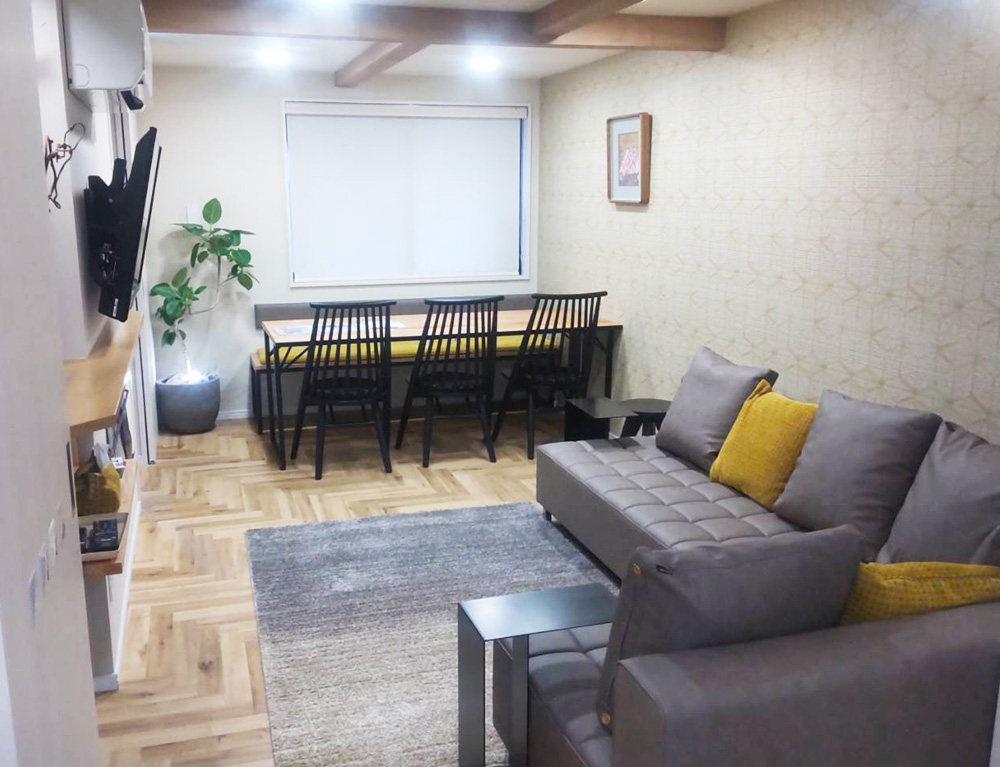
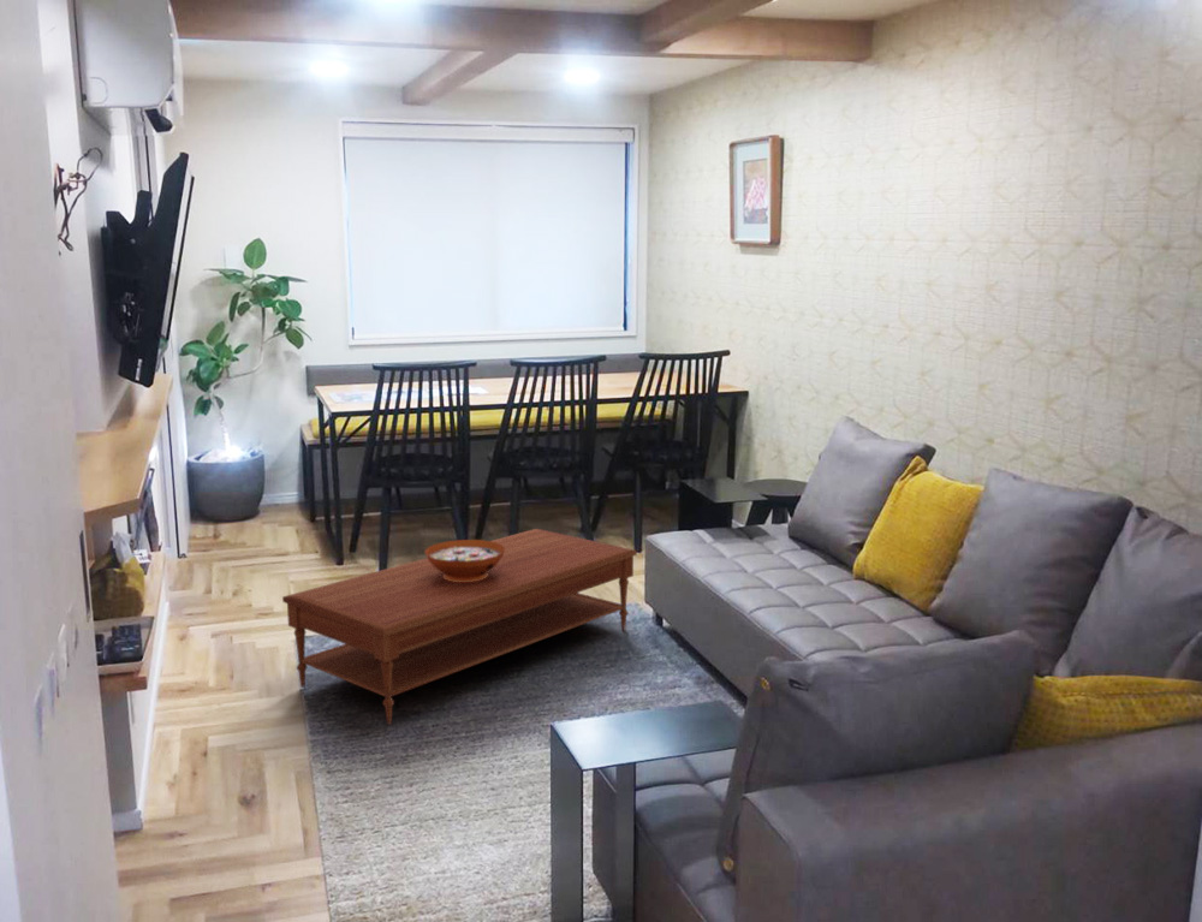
+ coffee table [281,528,638,726]
+ decorative bowl [423,539,505,582]
